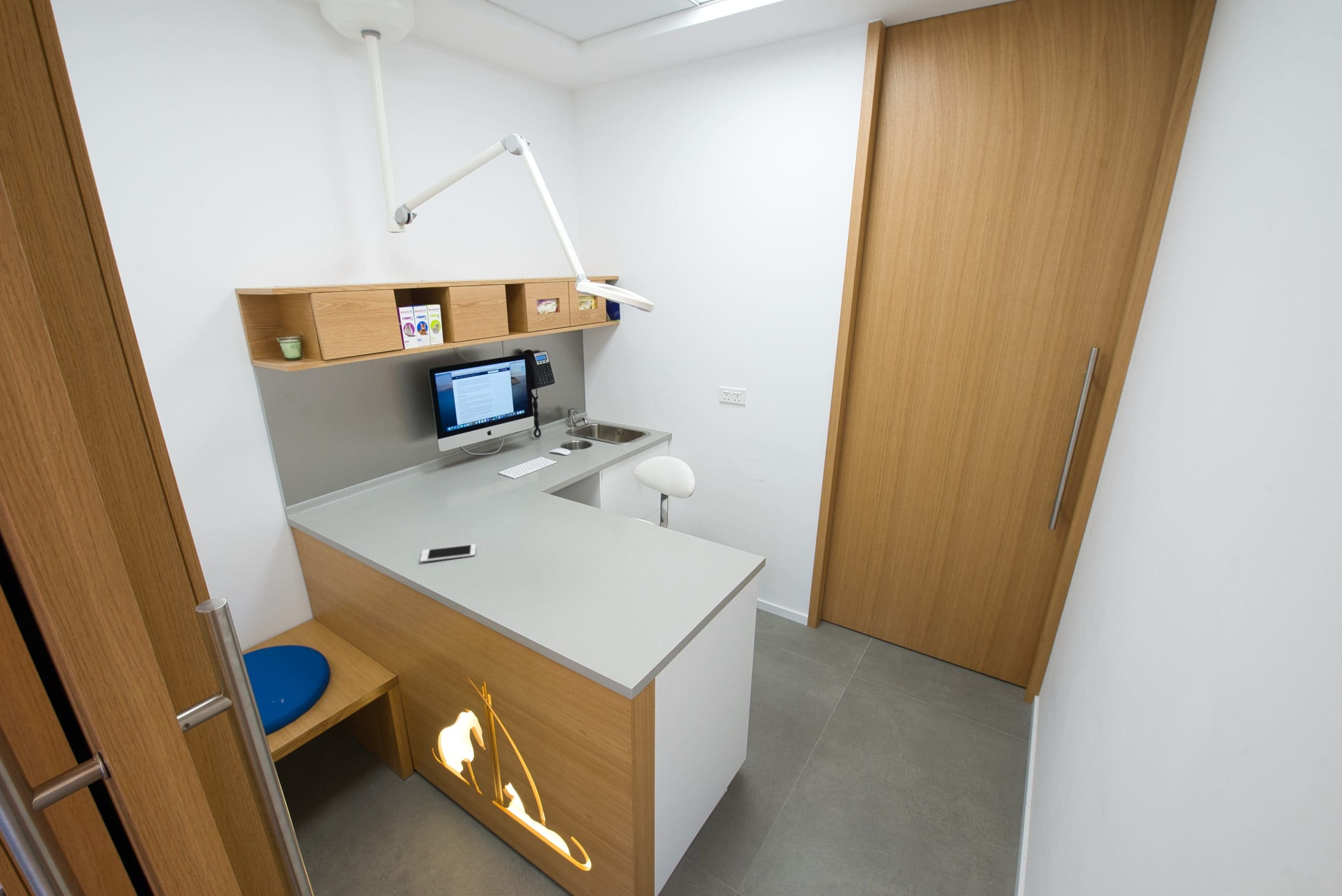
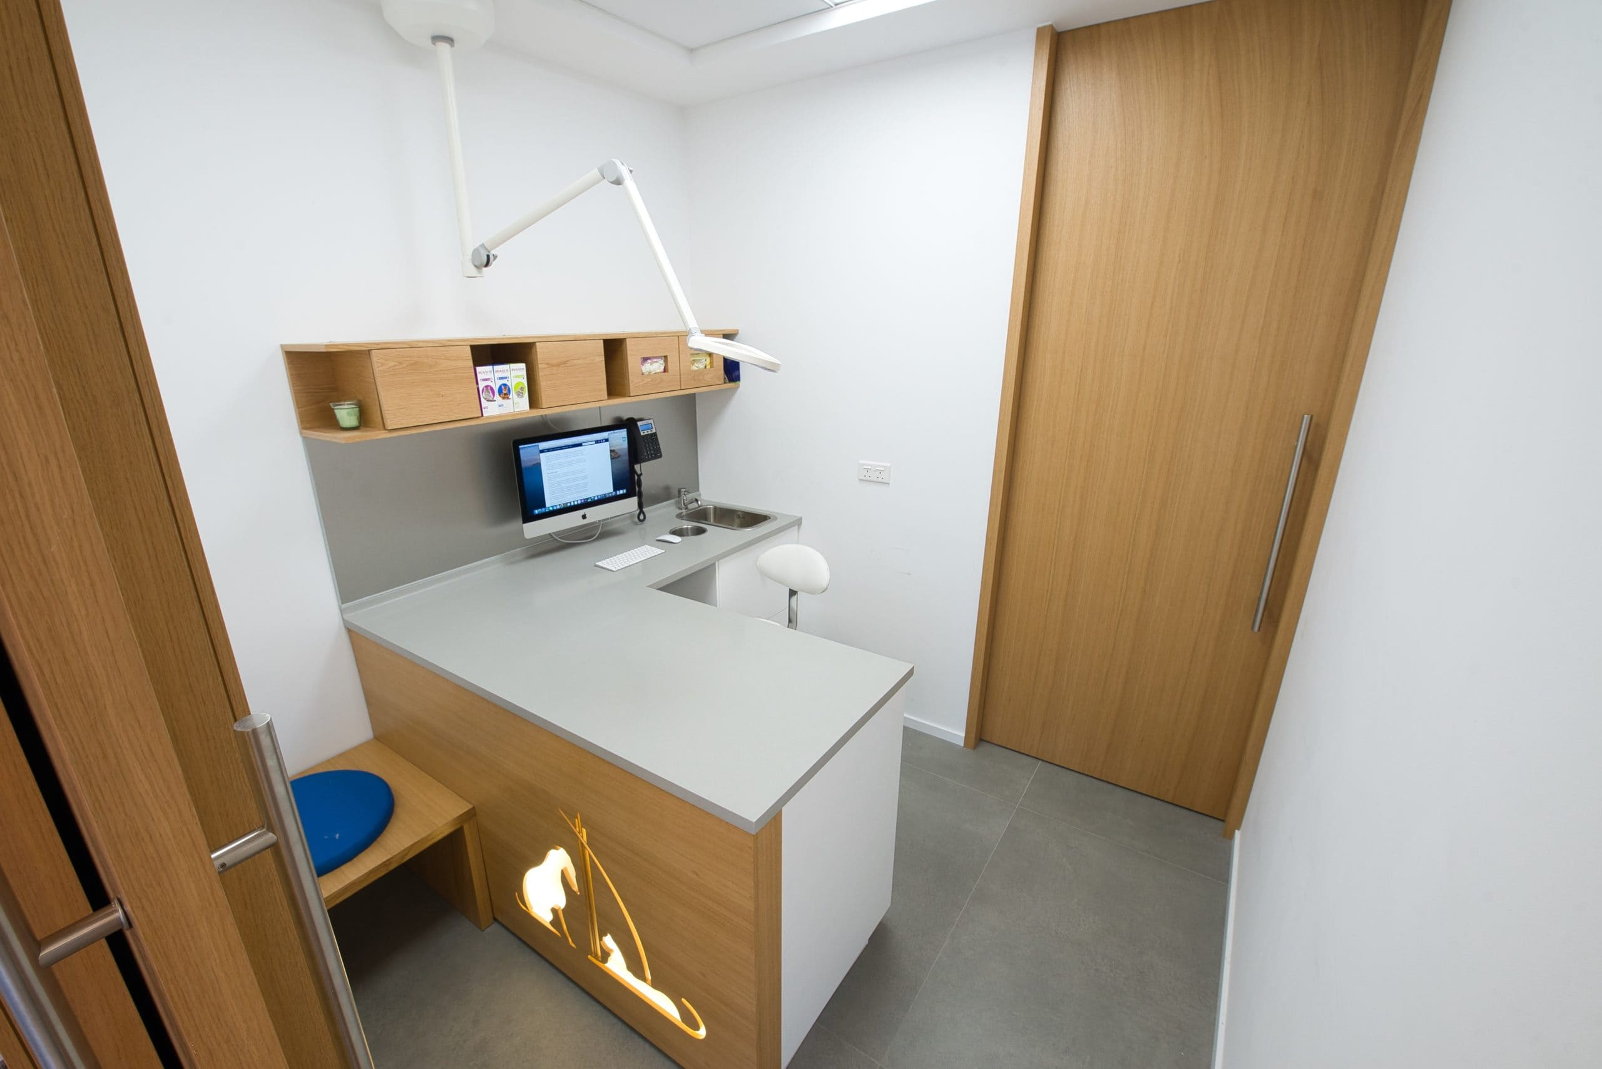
- cell phone [419,544,477,563]
